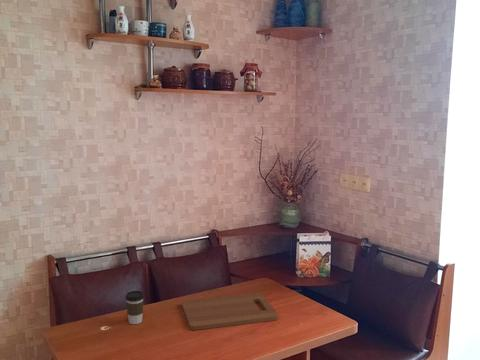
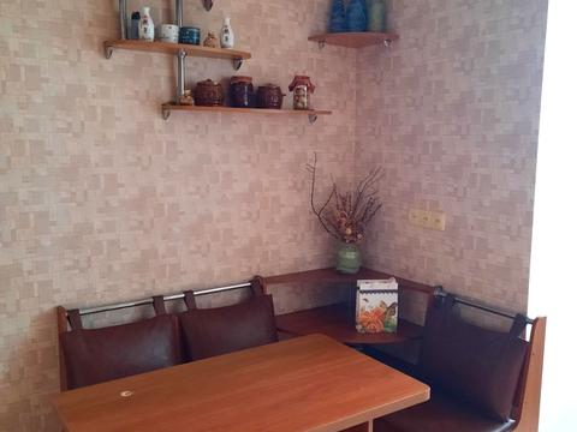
- coffee cup [125,290,145,325]
- cutting board [181,292,279,331]
